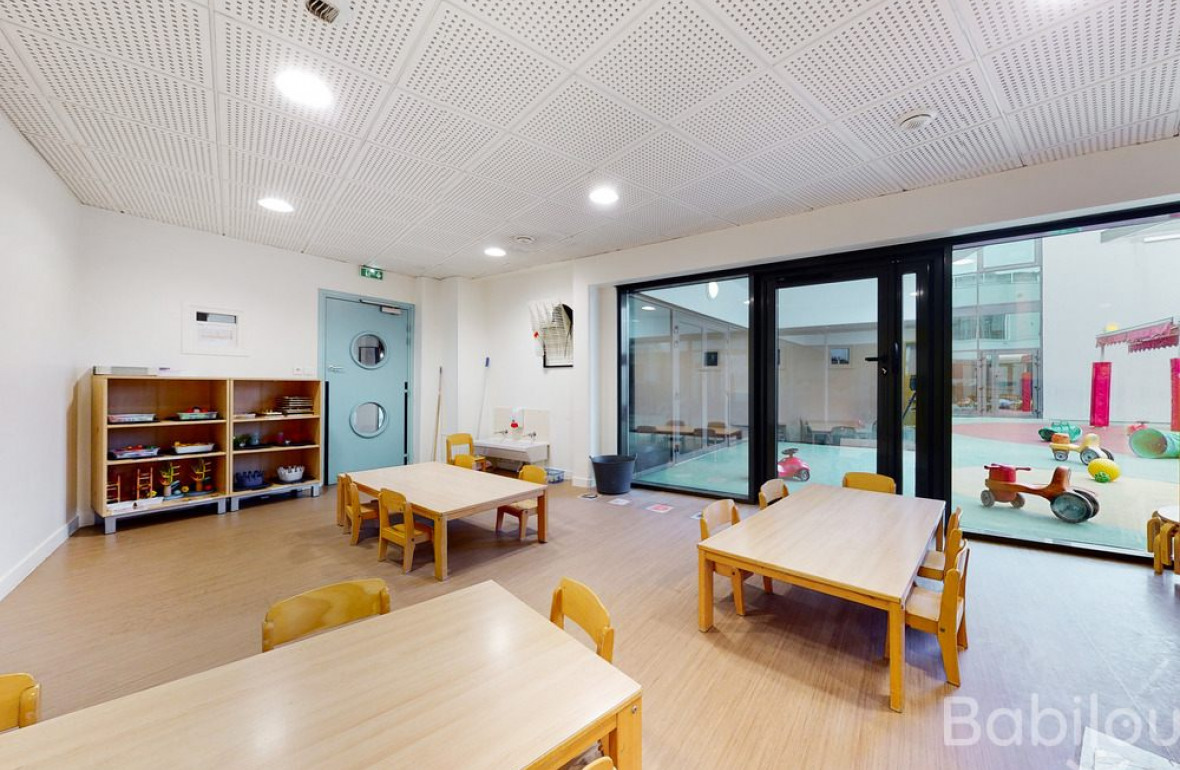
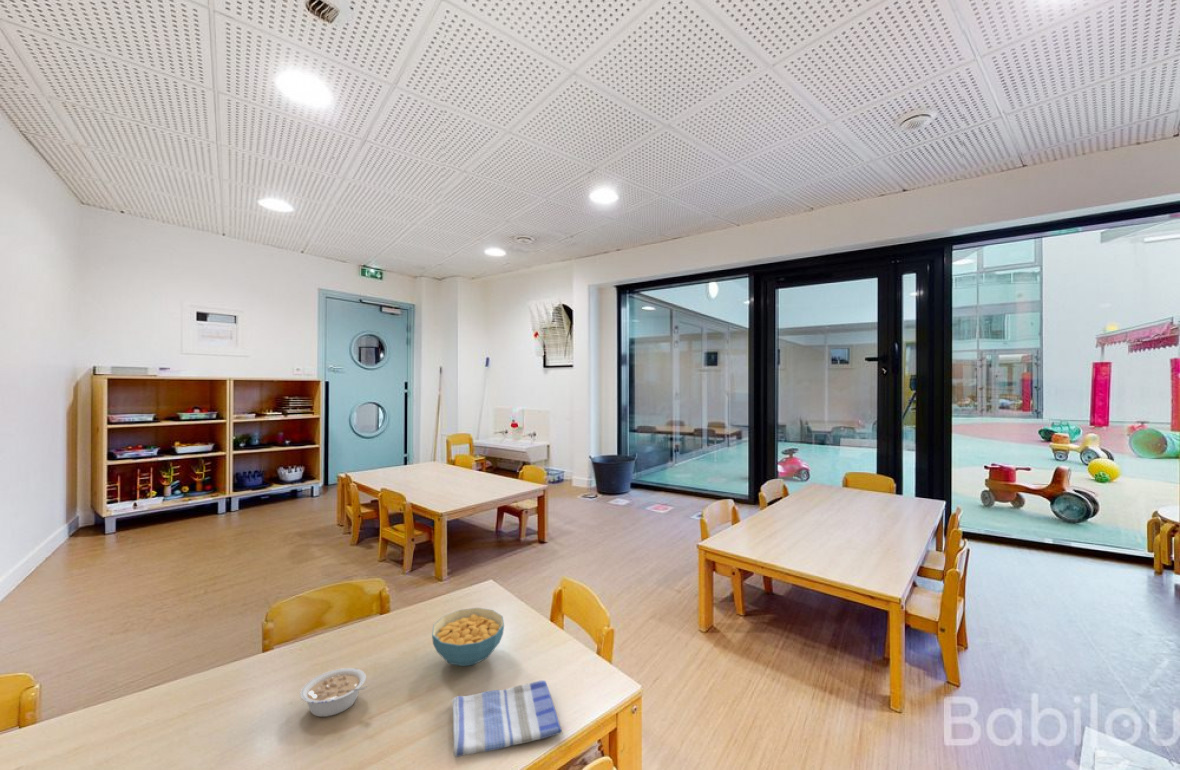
+ dish towel [451,679,563,758]
+ cereal bowl [431,607,505,667]
+ legume [299,667,369,718]
